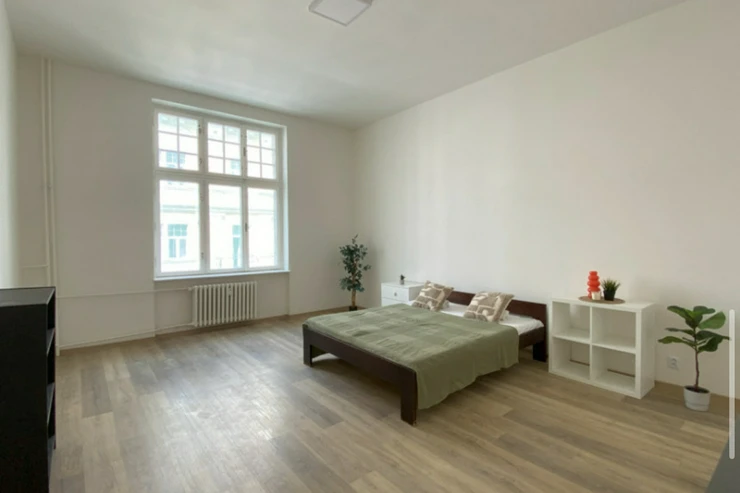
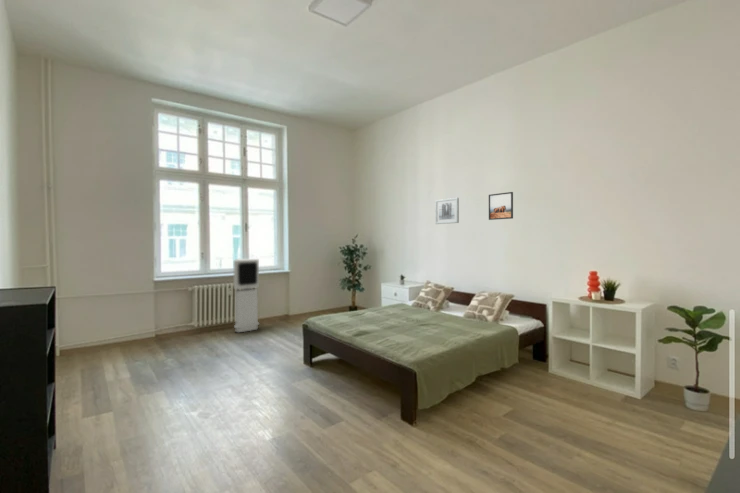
+ air purifier [233,258,260,333]
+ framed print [488,191,514,221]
+ wall art [434,197,460,225]
